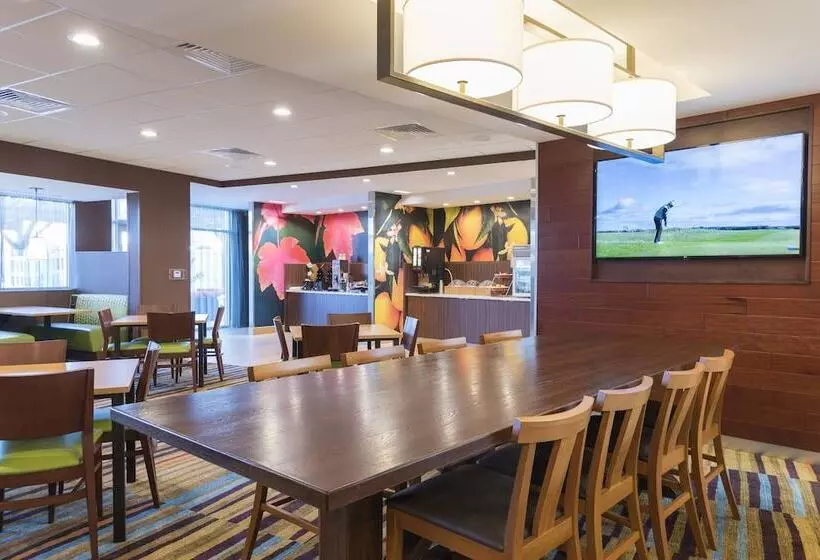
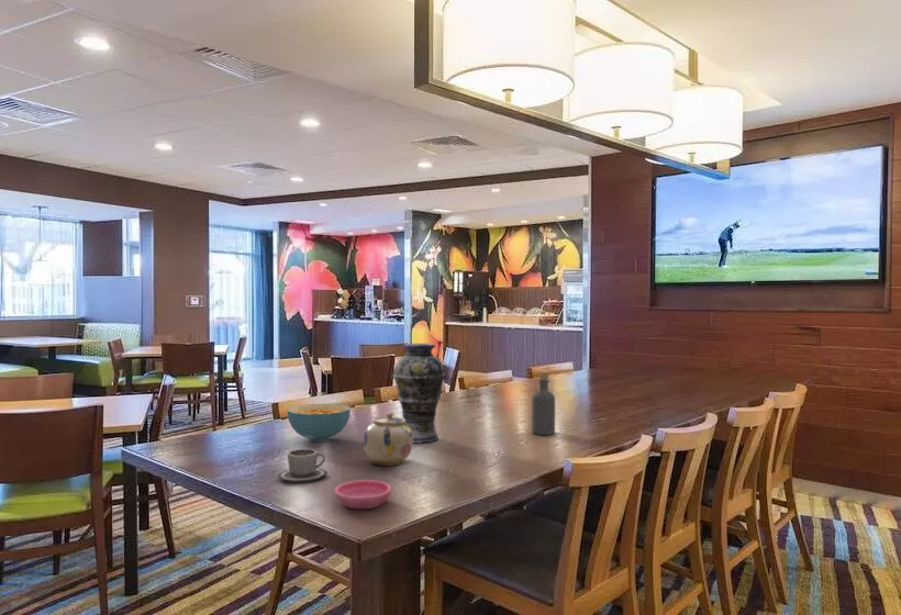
+ saucer [333,479,392,510]
+ vase [392,343,447,444]
+ bottle [531,370,556,436]
+ teapot [363,412,414,467]
+ cup [277,448,327,483]
+ cereal bowl [287,402,352,443]
